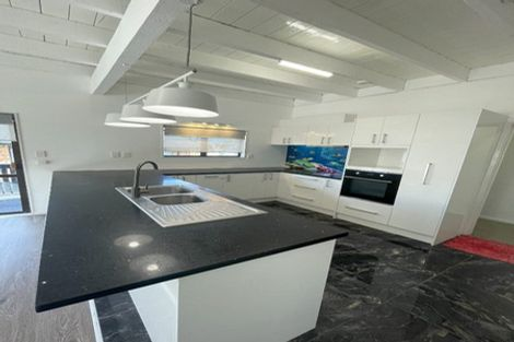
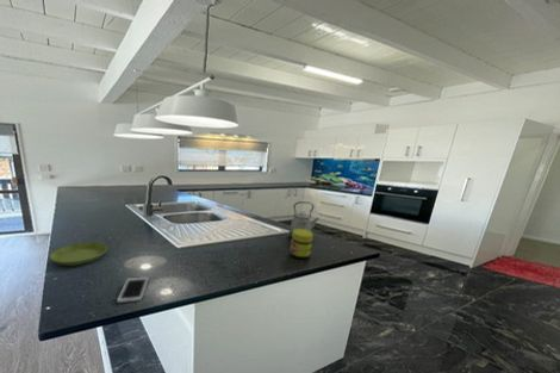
+ cell phone [116,275,150,305]
+ jar [288,229,315,261]
+ saucer [49,241,108,267]
+ kettle [288,200,319,237]
